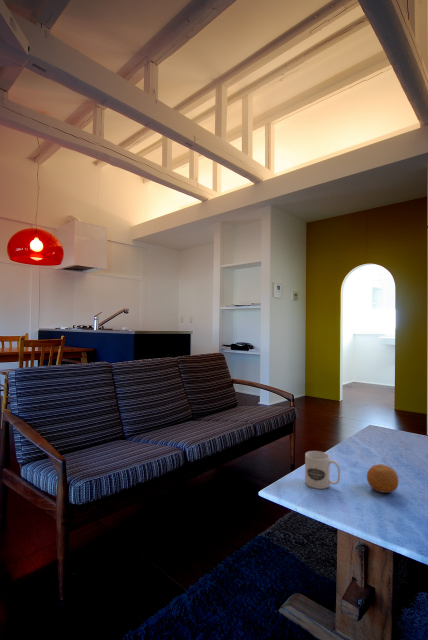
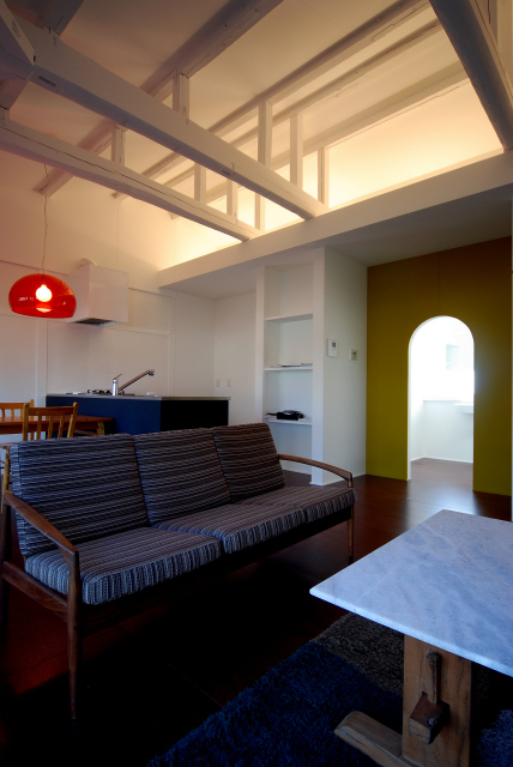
- mug [304,450,341,490]
- fruit [366,463,400,494]
